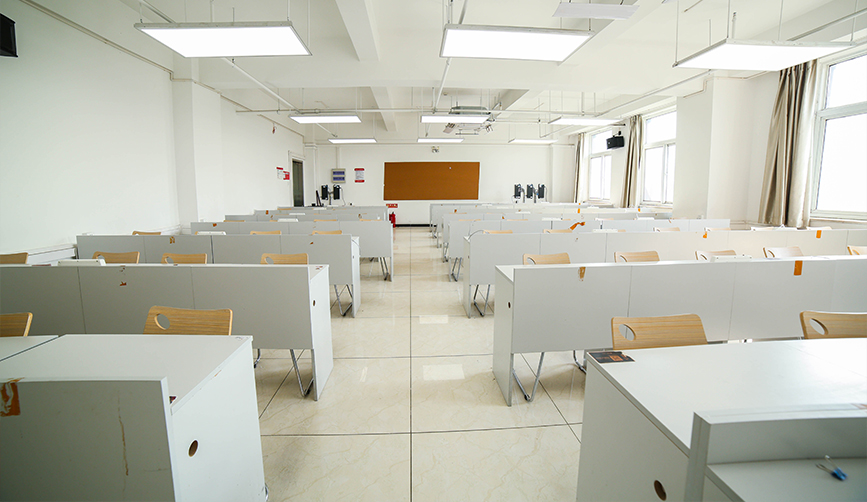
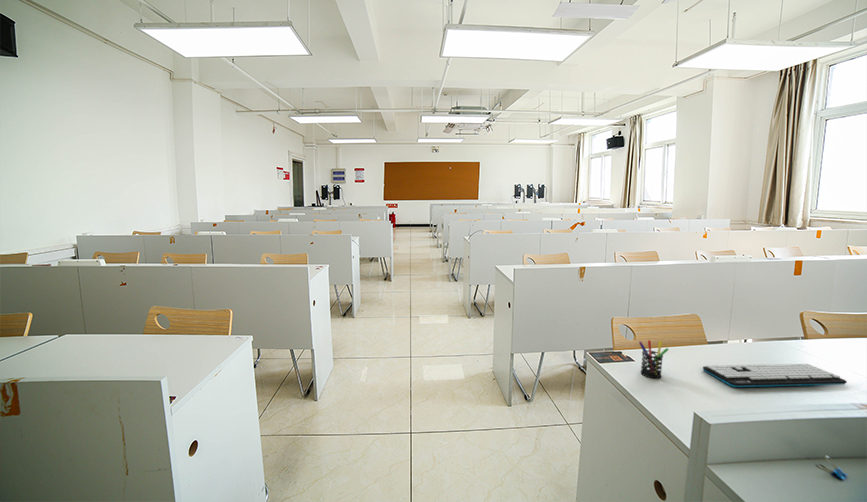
+ pen holder [638,339,669,379]
+ keyboard [702,363,848,388]
